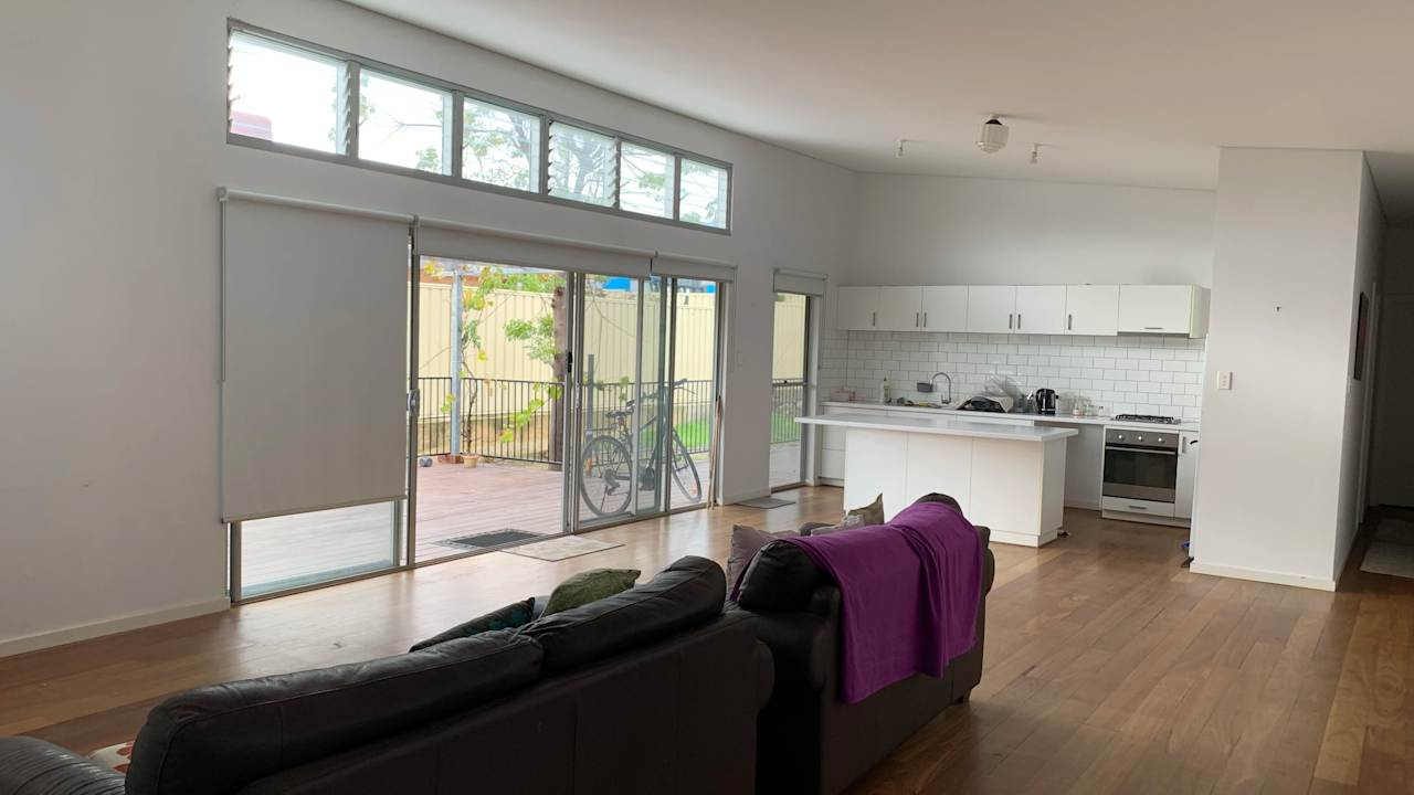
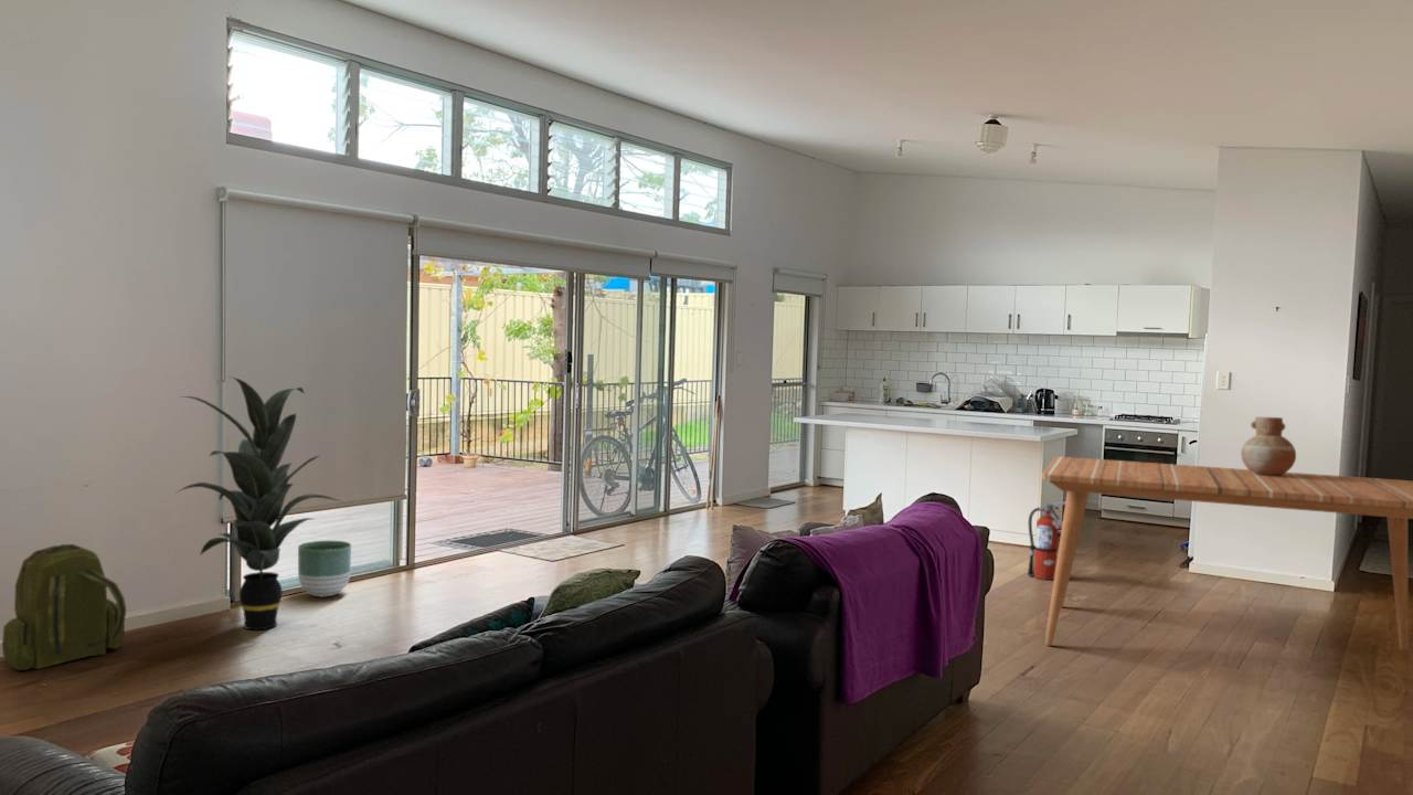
+ vase [1240,416,1297,476]
+ backpack [1,543,128,671]
+ fire extinguisher [1027,500,1066,581]
+ planter [297,540,352,598]
+ dining table [1041,455,1413,651]
+ indoor plant [176,375,342,630]
